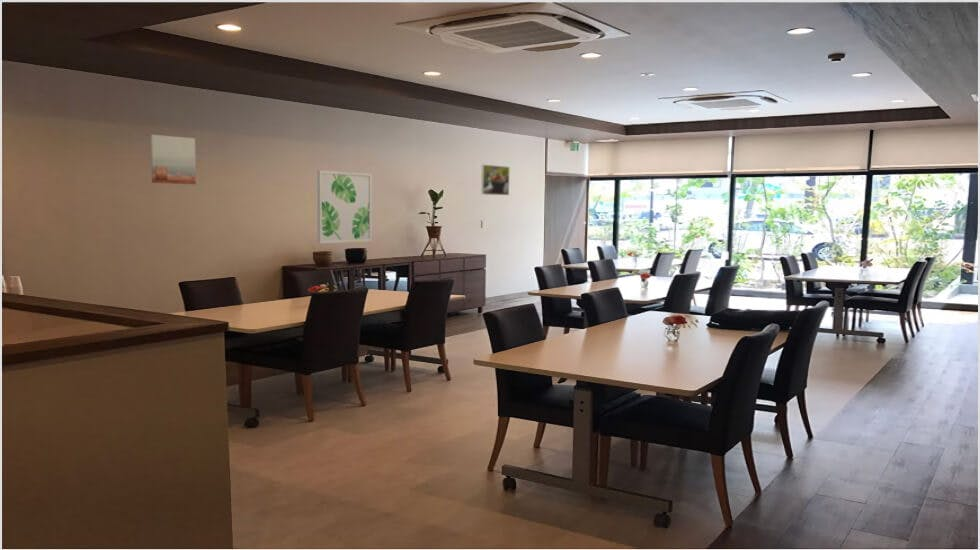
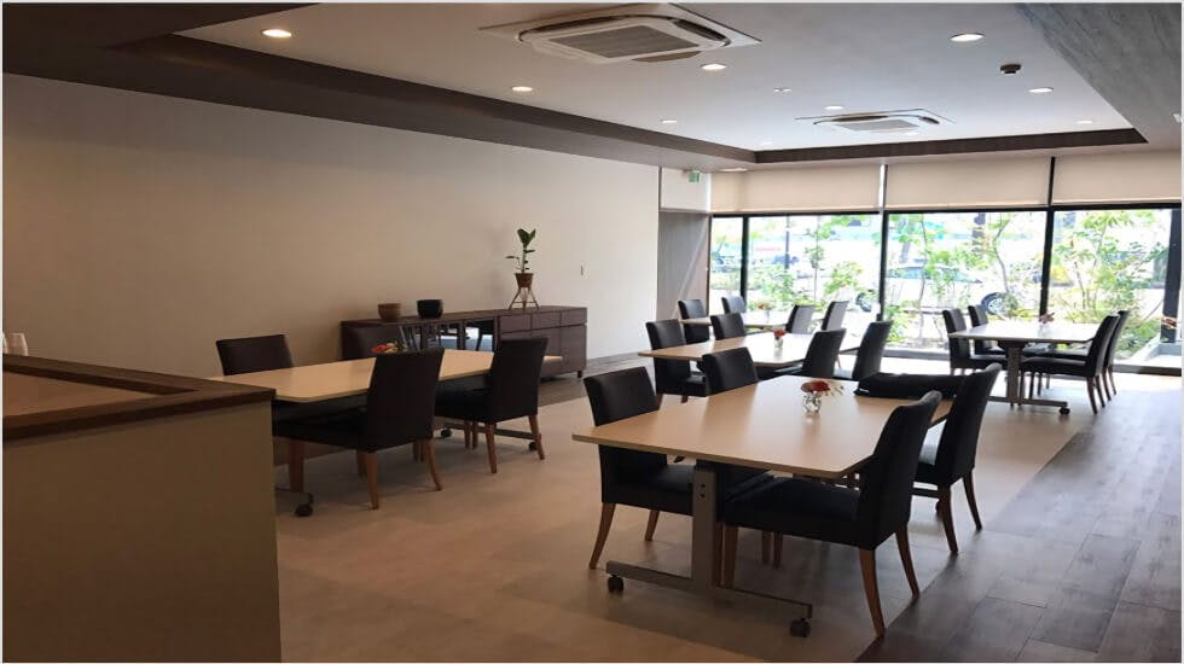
- wall art [150,134,197,185]
- wall art [316,169,373,245]
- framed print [480,164,511,196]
